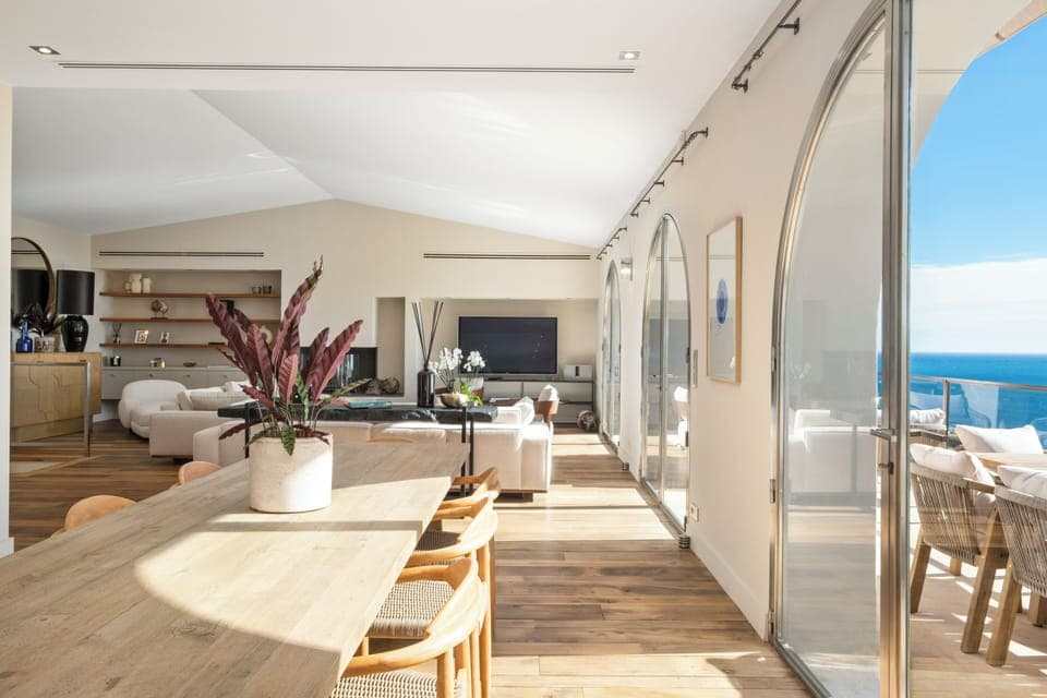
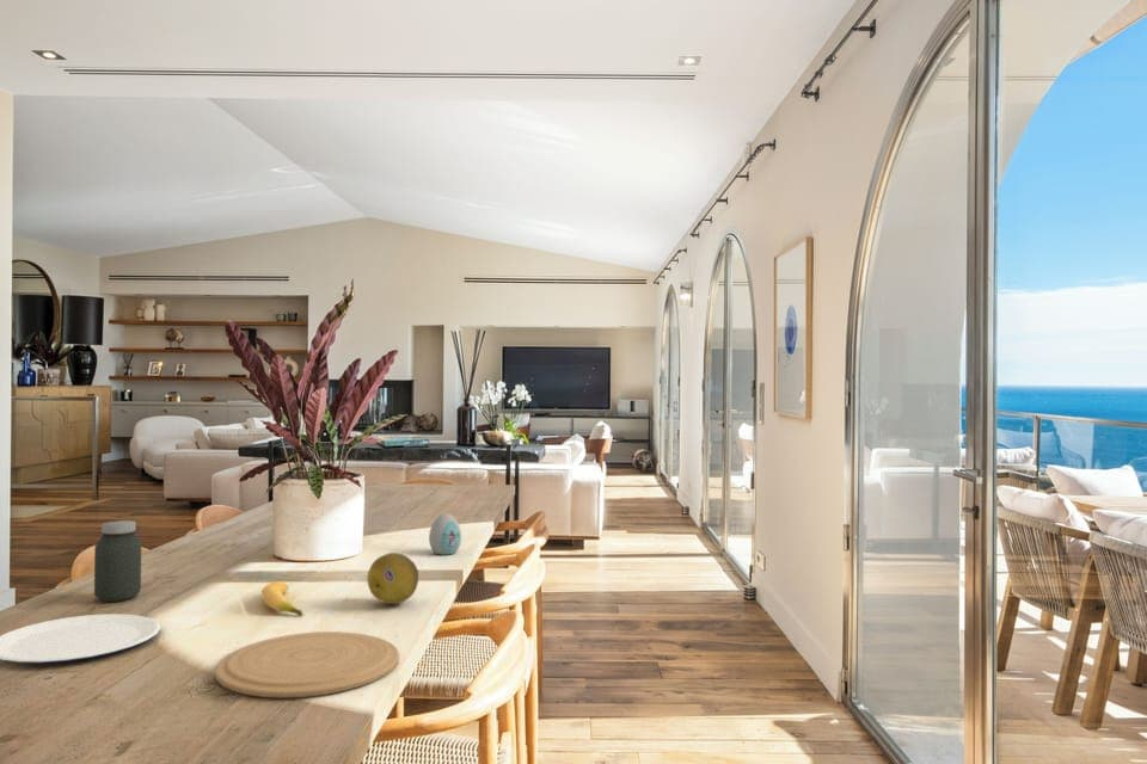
+ jar [93,519,142,603]
+ plate [0,612,161,665]
+ plate [214,630,400,698]
+ fruit [366,552,421,605]
+ banana [260,580,305,617]
+ decorative egg [428,512,462,555]
